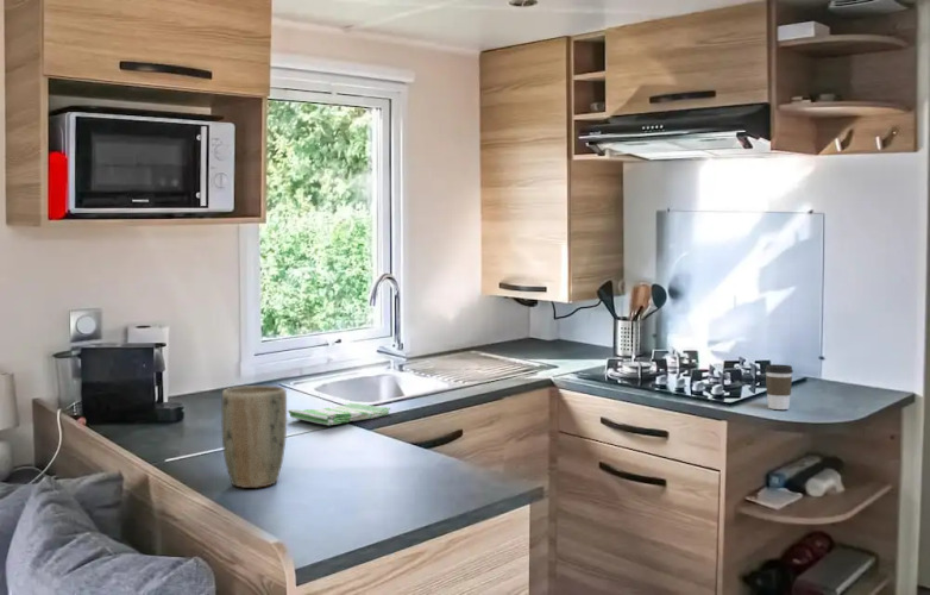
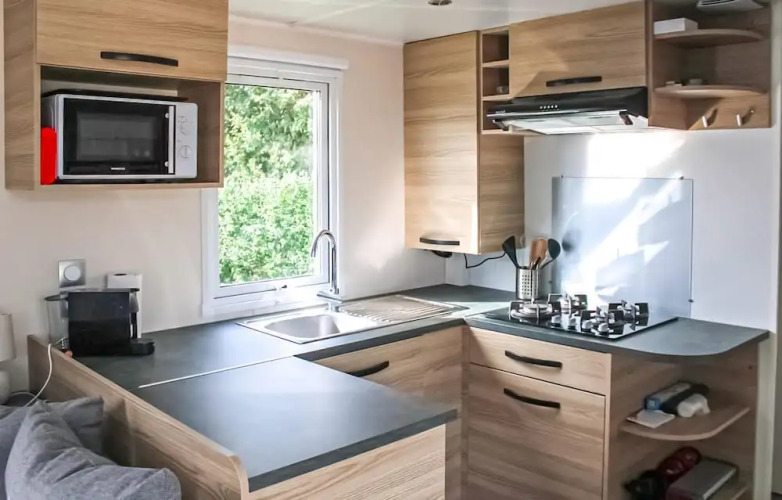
- dish towel [287,402,391,426]
- coffee cup [764,363,794,411]
- plant pot [220,384,288,489]
